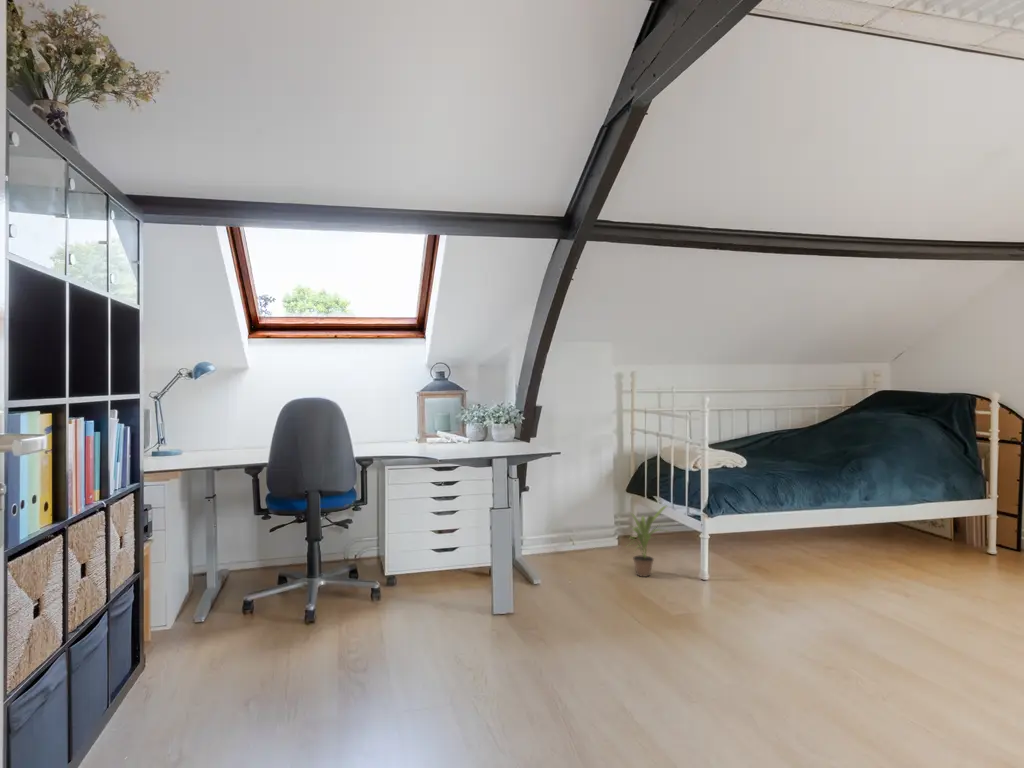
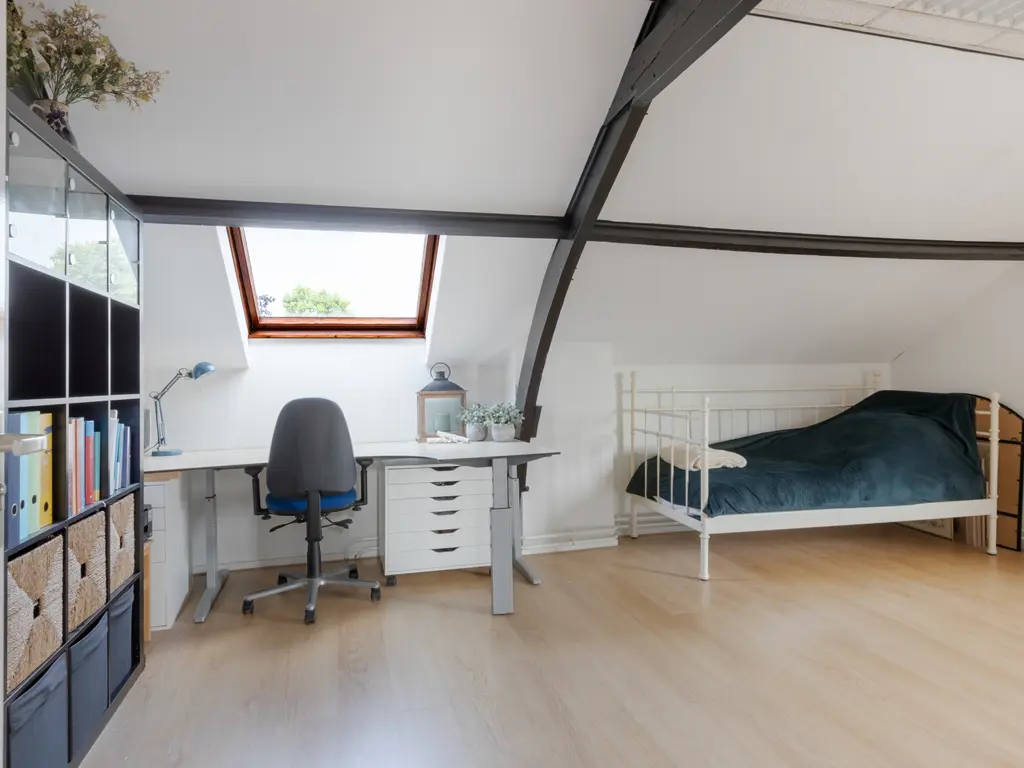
- potted plant [626,504,669,578]
